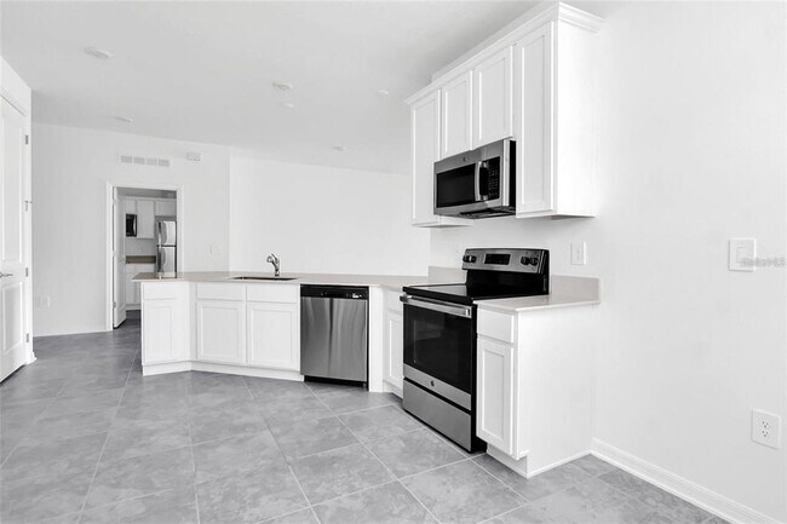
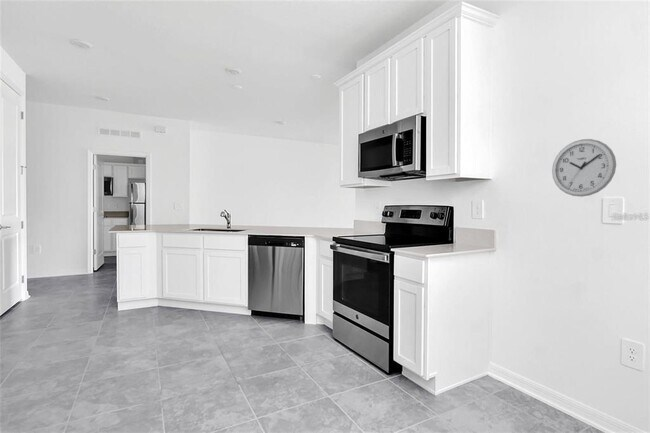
+ wall clock [551,138,617,198]
